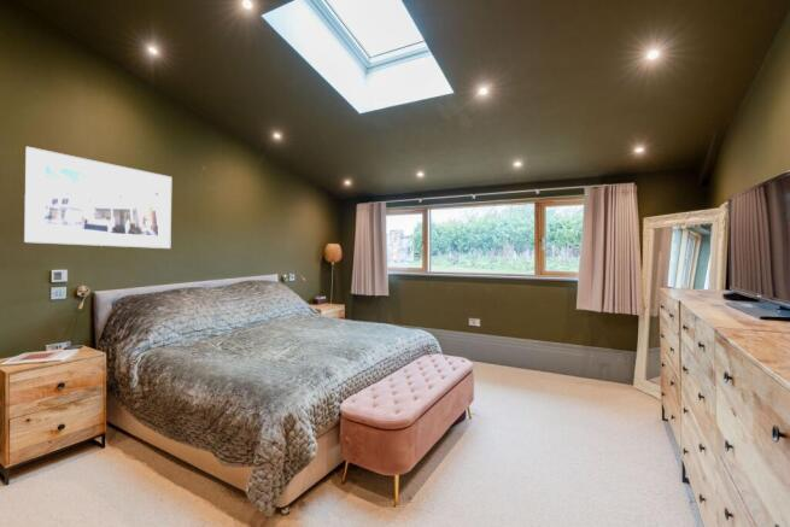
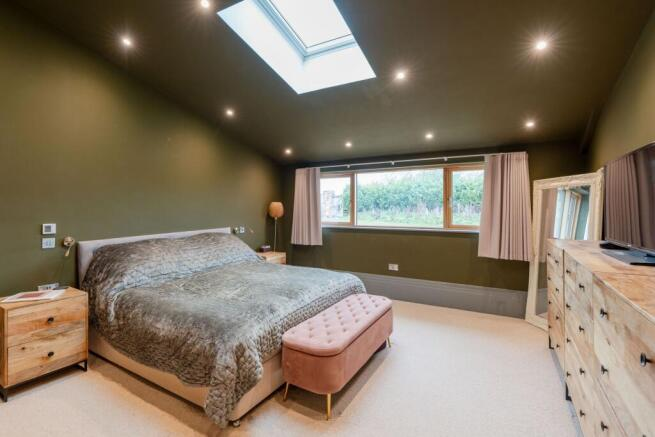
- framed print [23,146,172,250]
